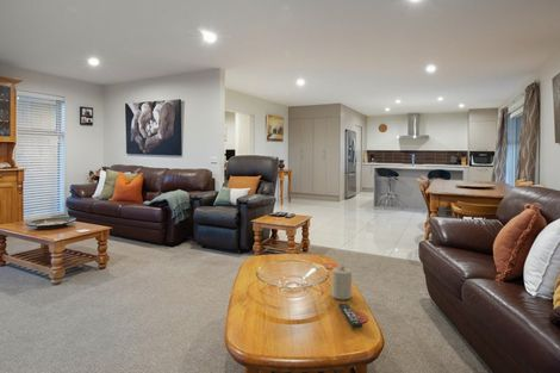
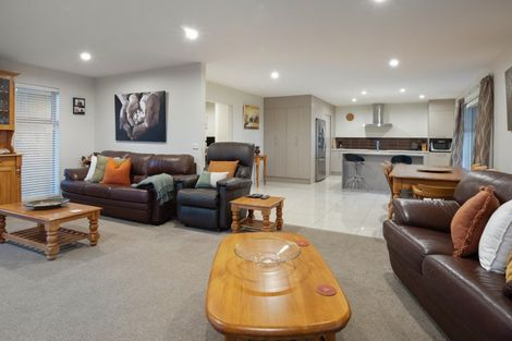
- remote control [337,303,363,329]
- candle [330,265,353,300]
